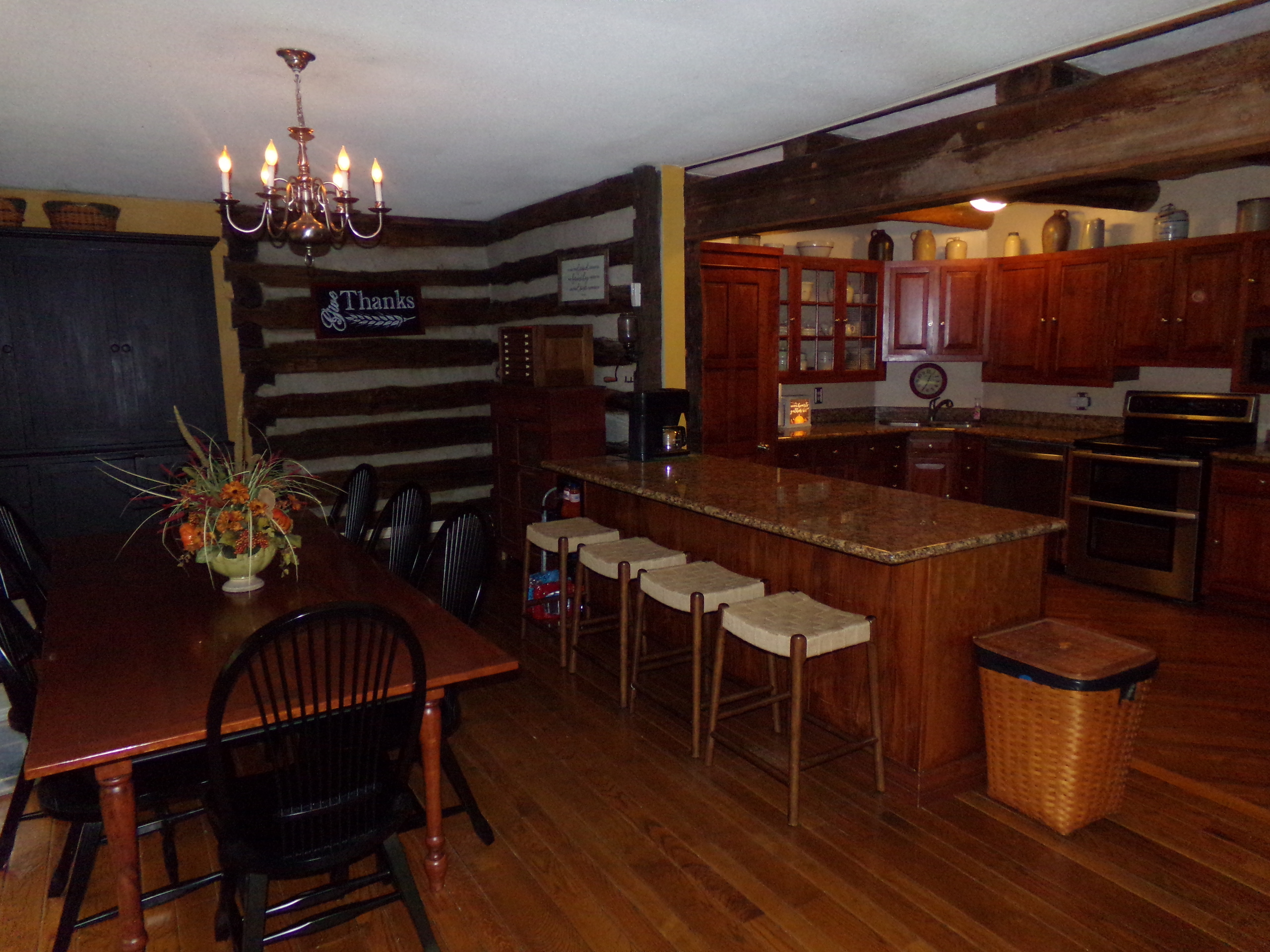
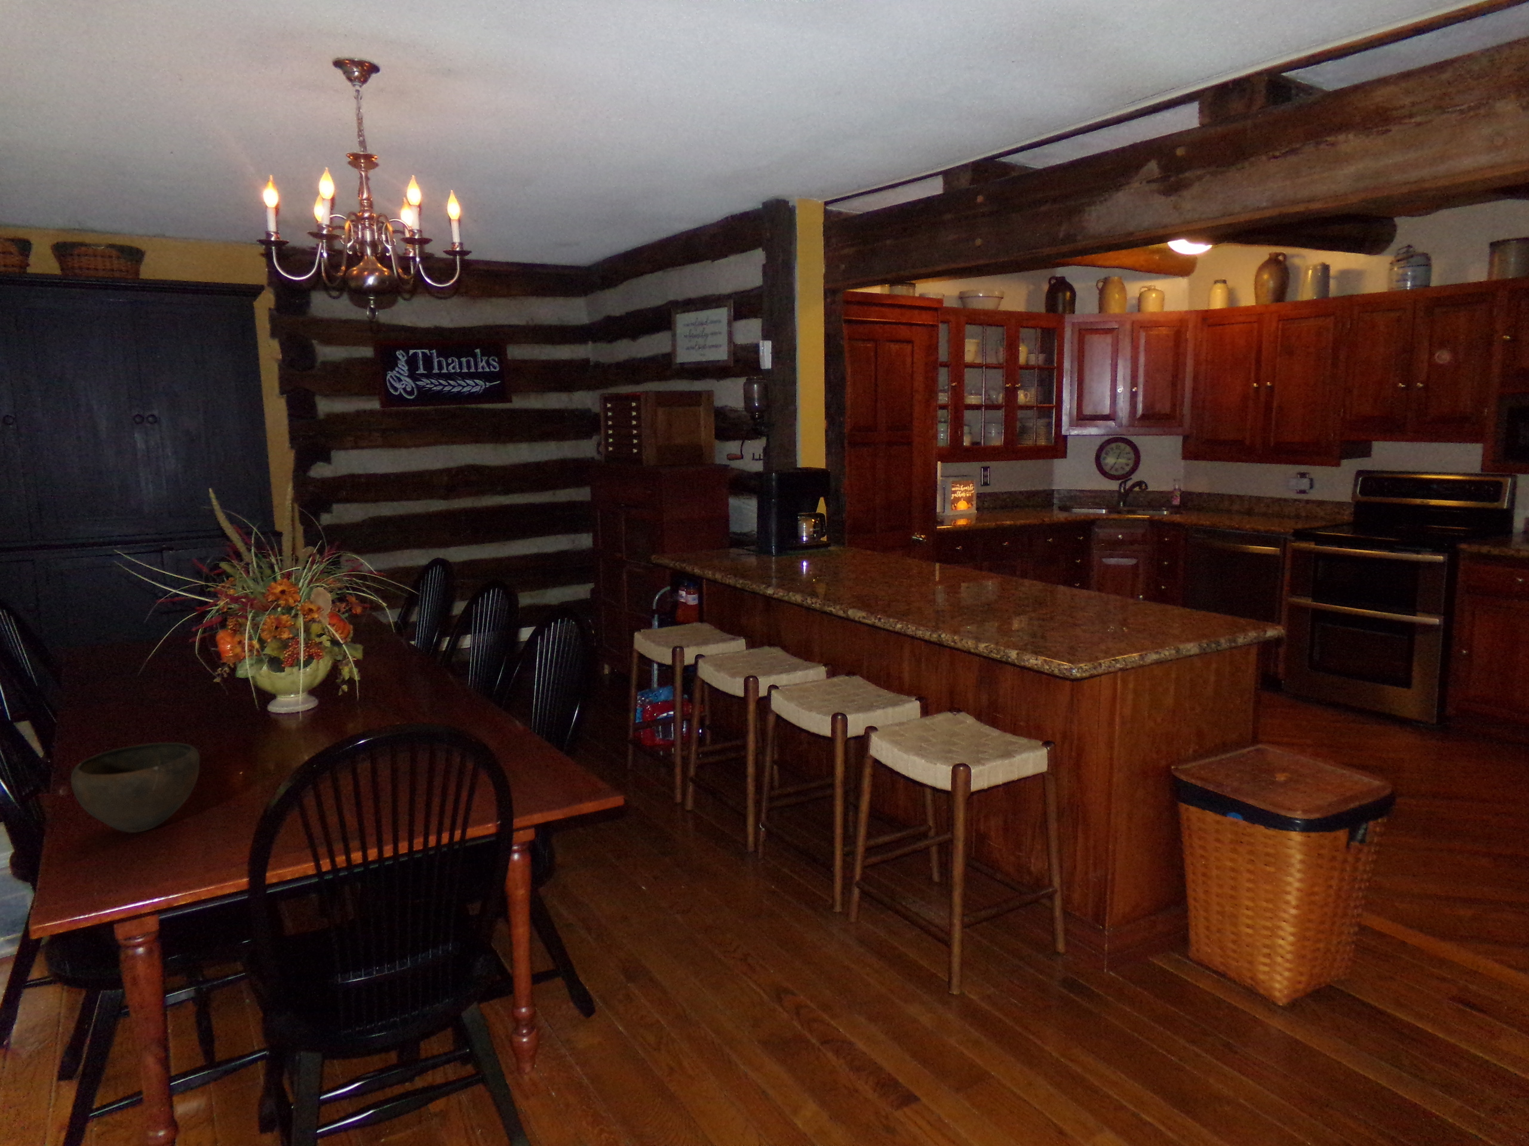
+ bowl [71,742,200,833]
